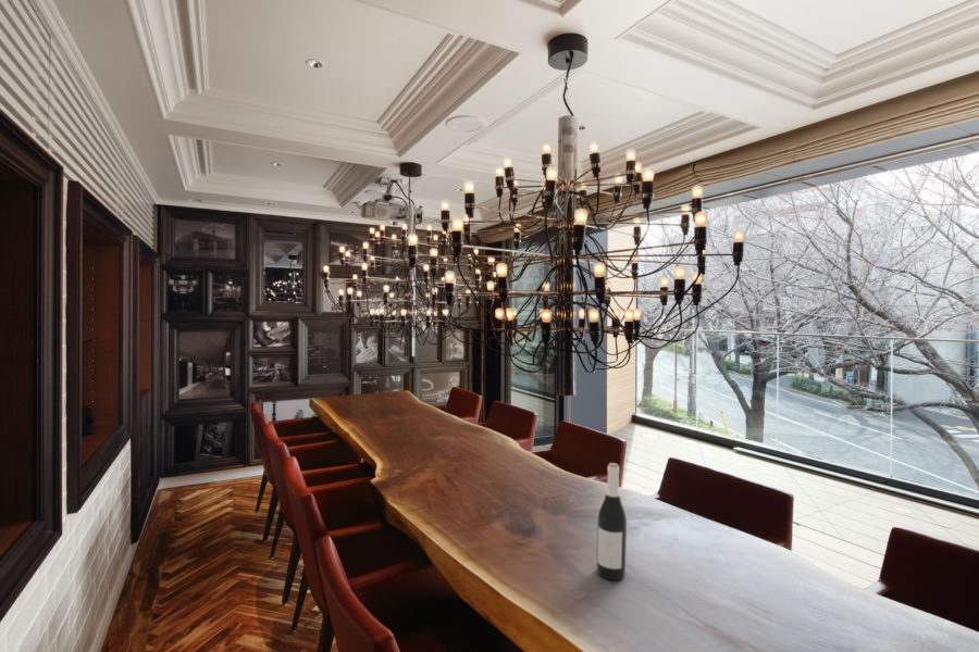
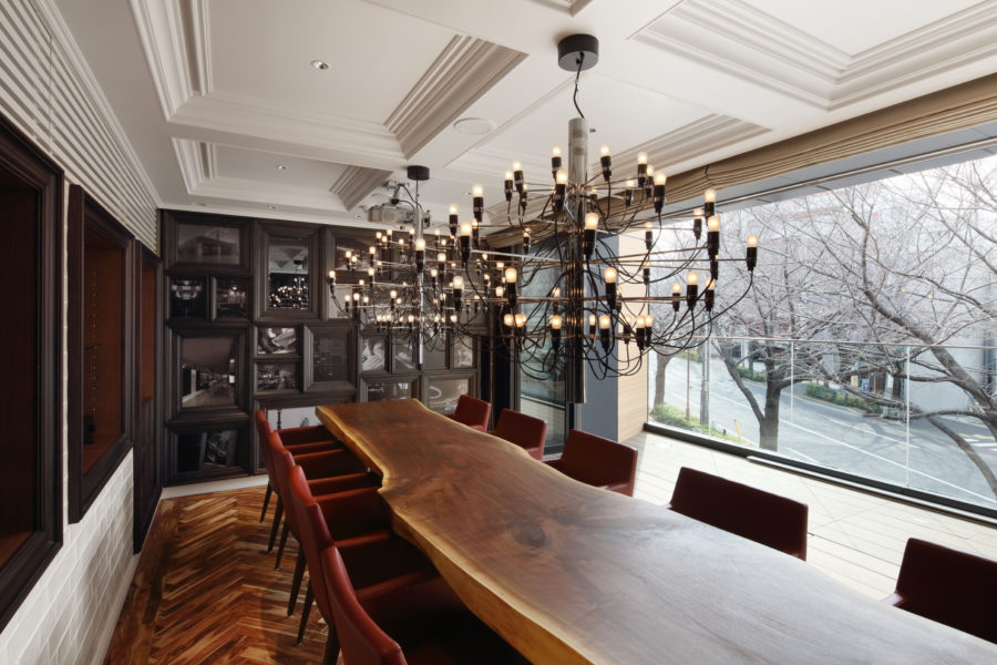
- wine bottle [595,462,628,581]
